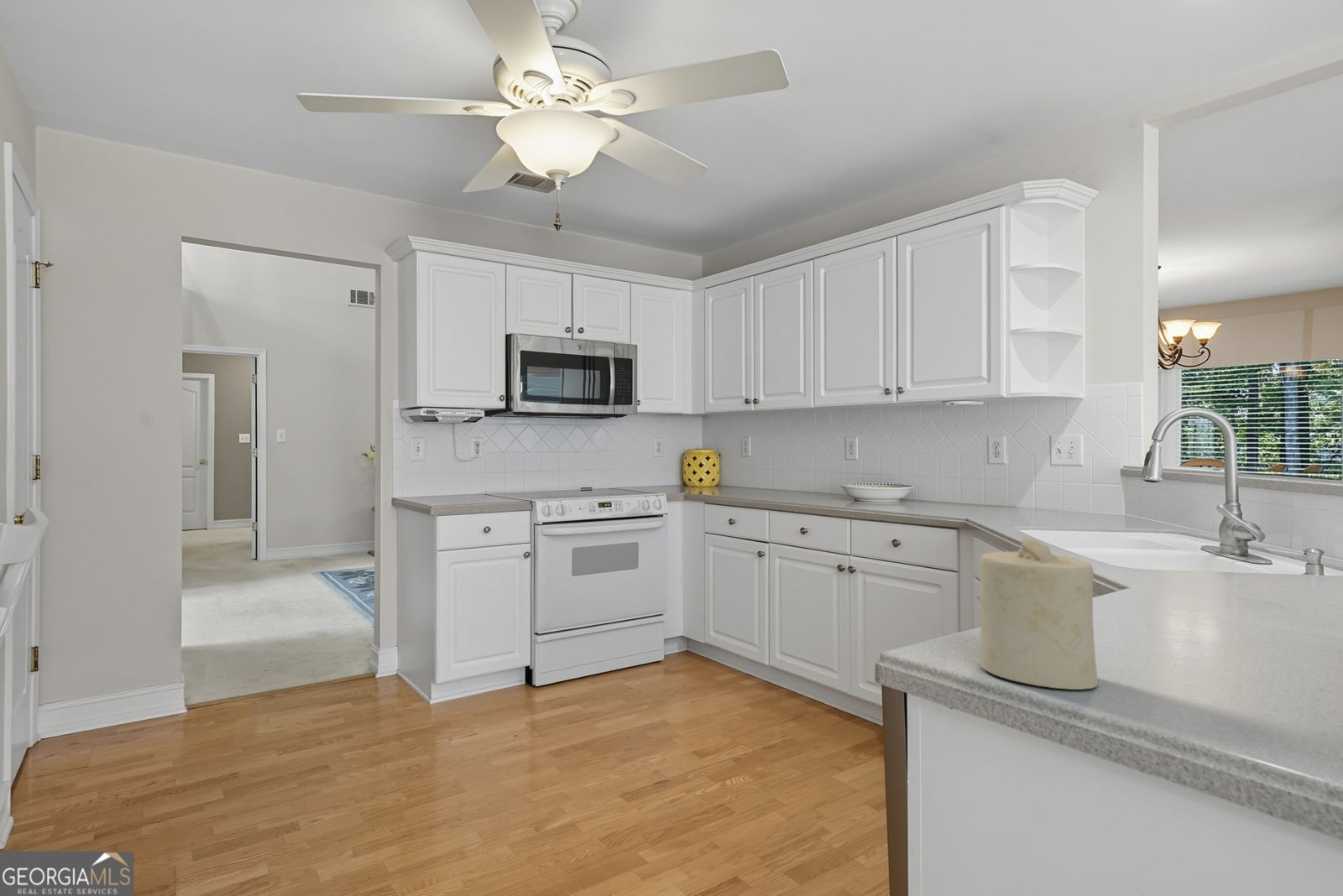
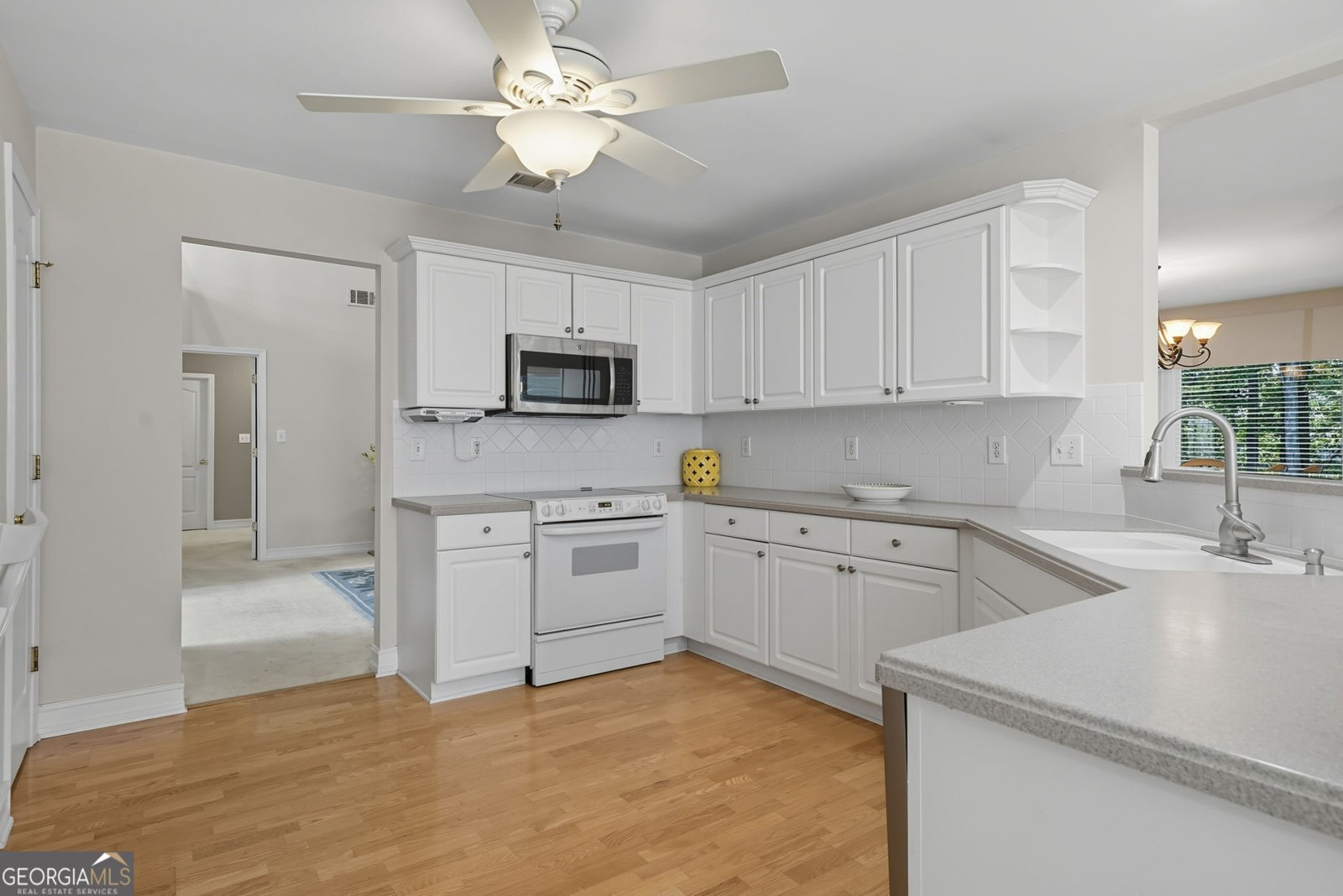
- candle [979,534,1099,690]
